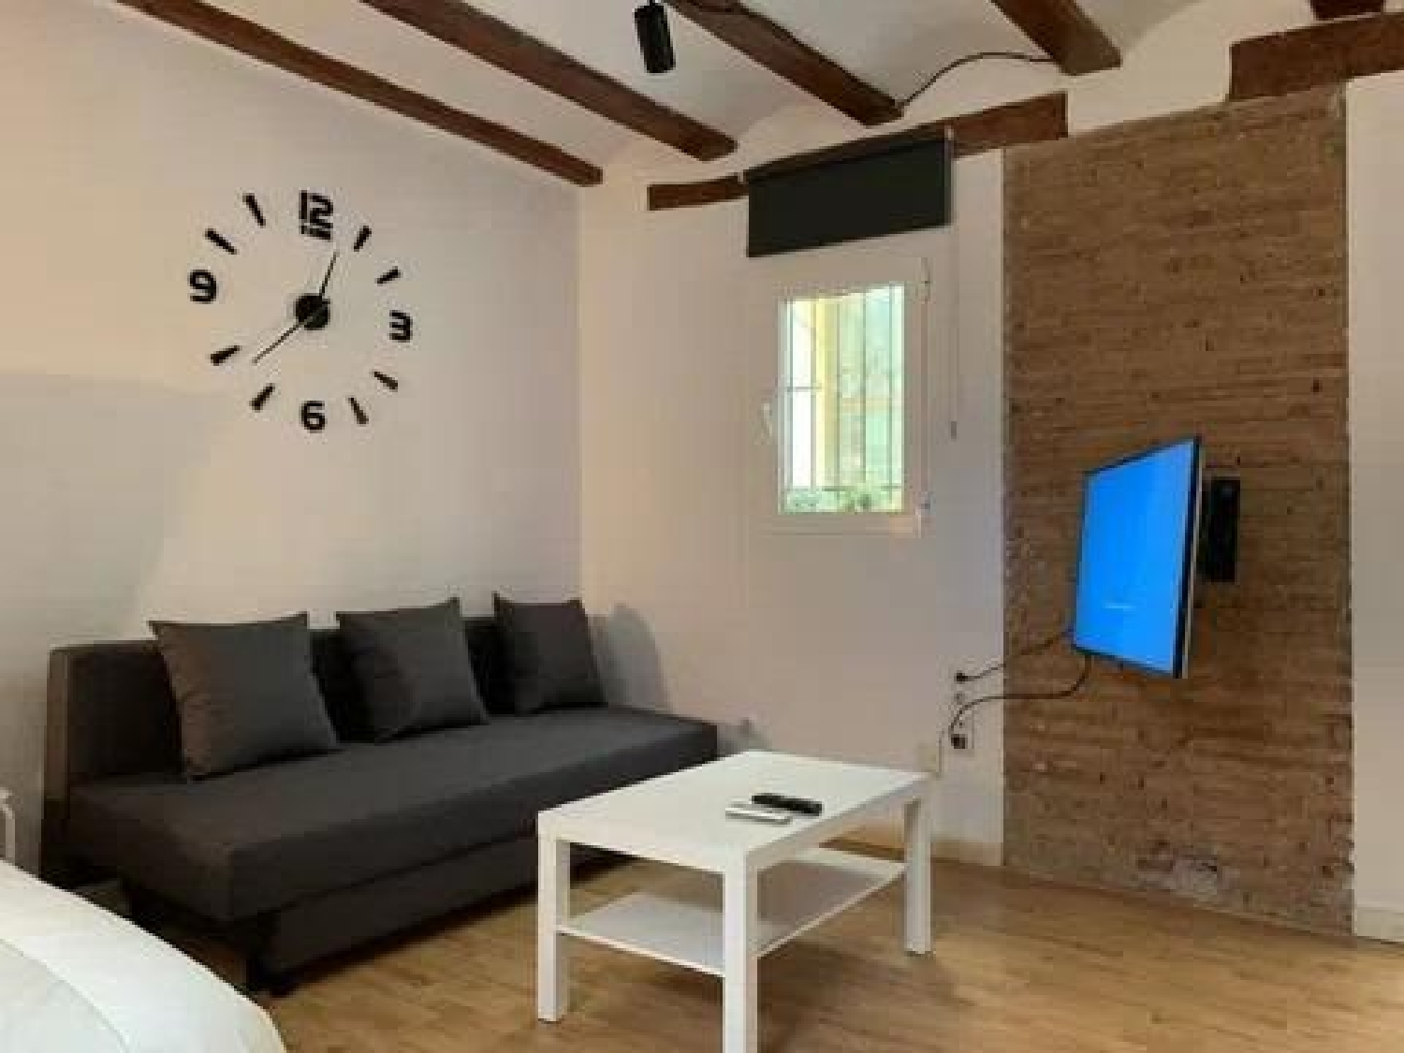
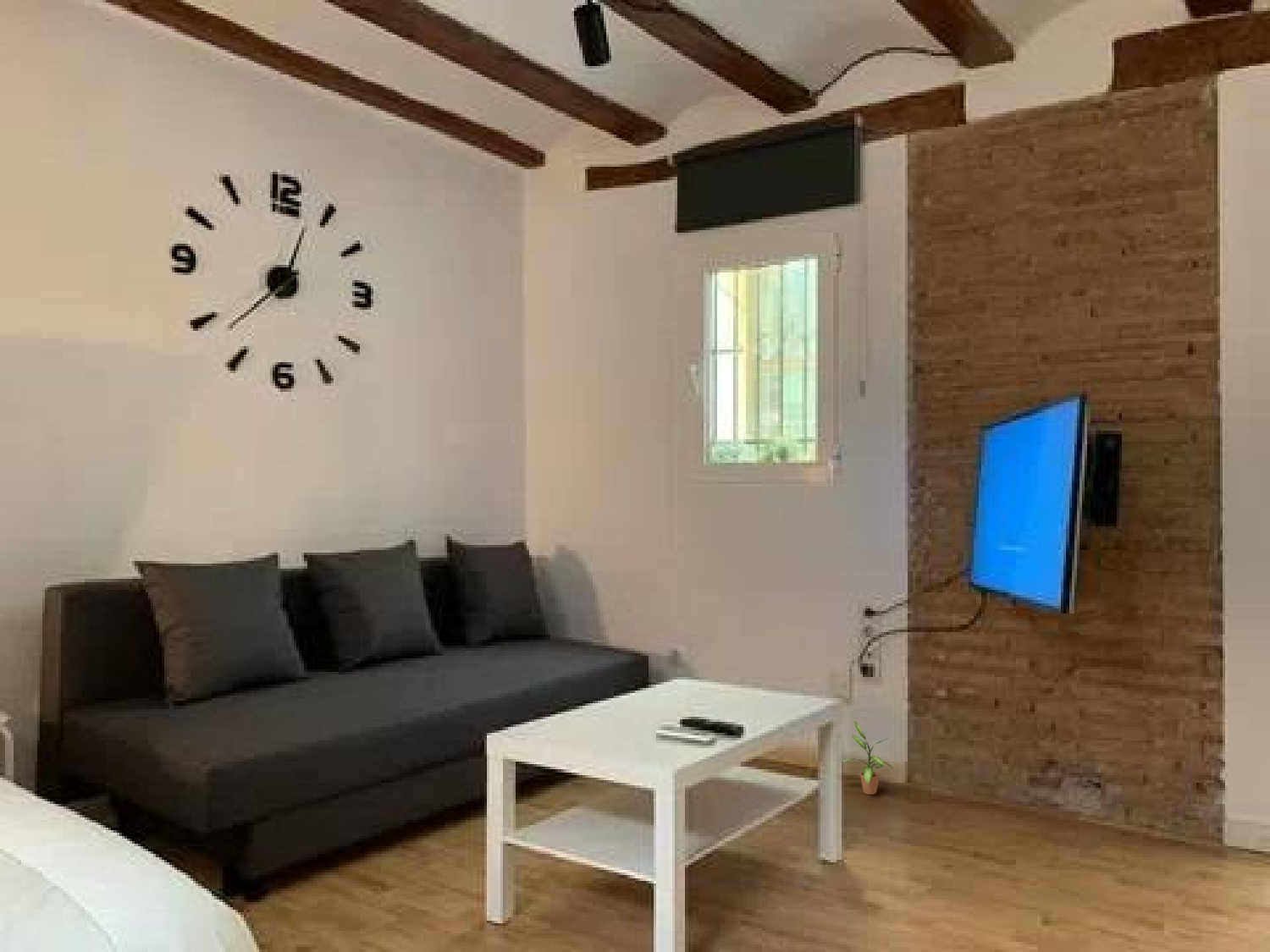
+ potted plant [842,720,898,795]
